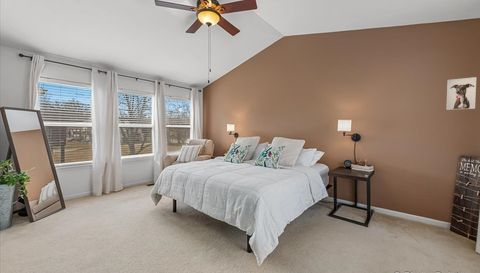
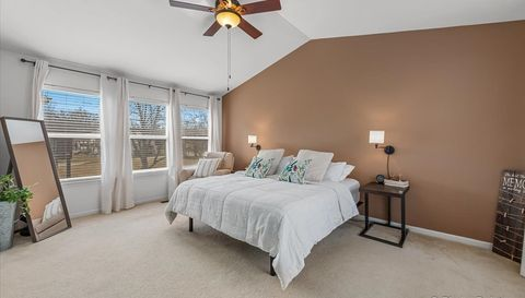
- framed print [445,76,477,111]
